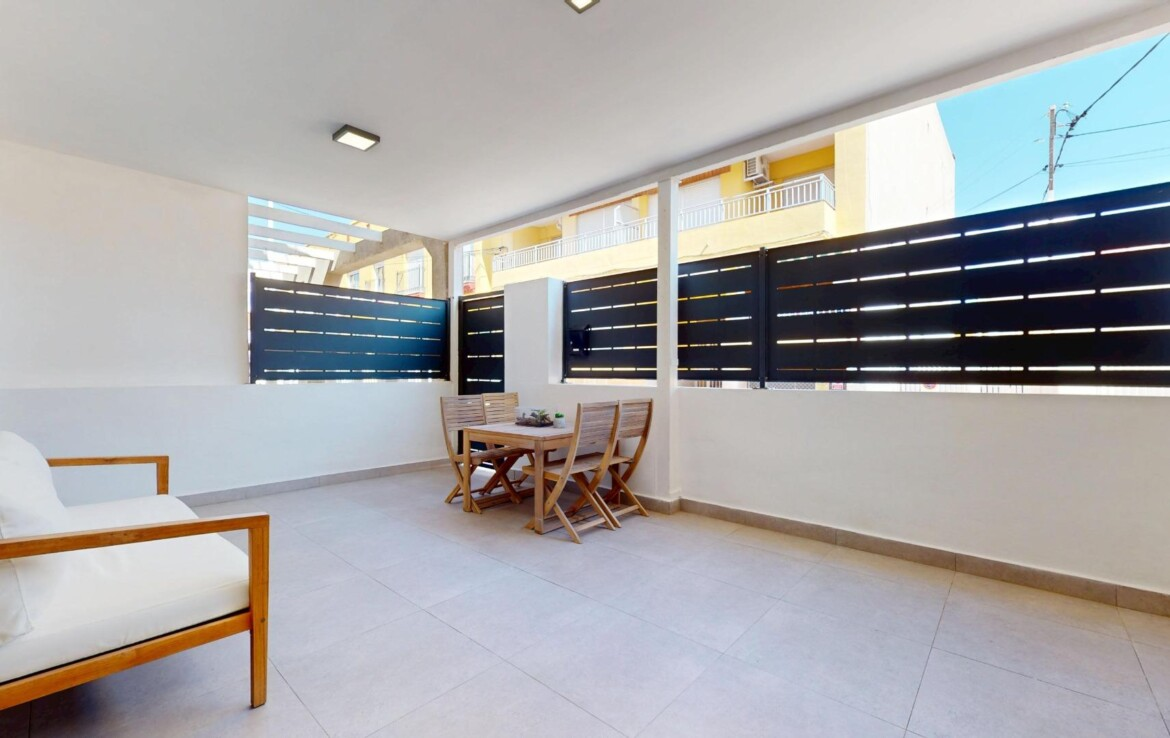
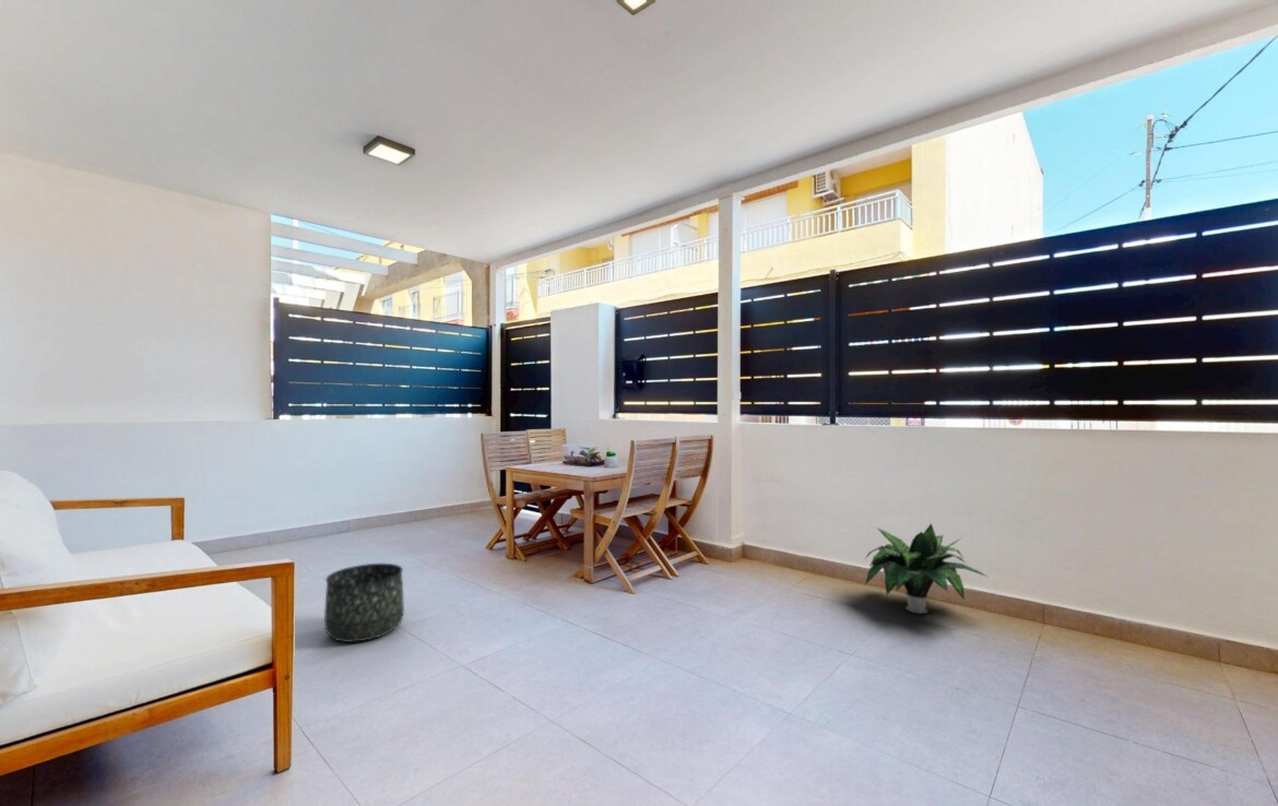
+ basket [323,562,405,643]
+ potted plant [863,522,991,615]
